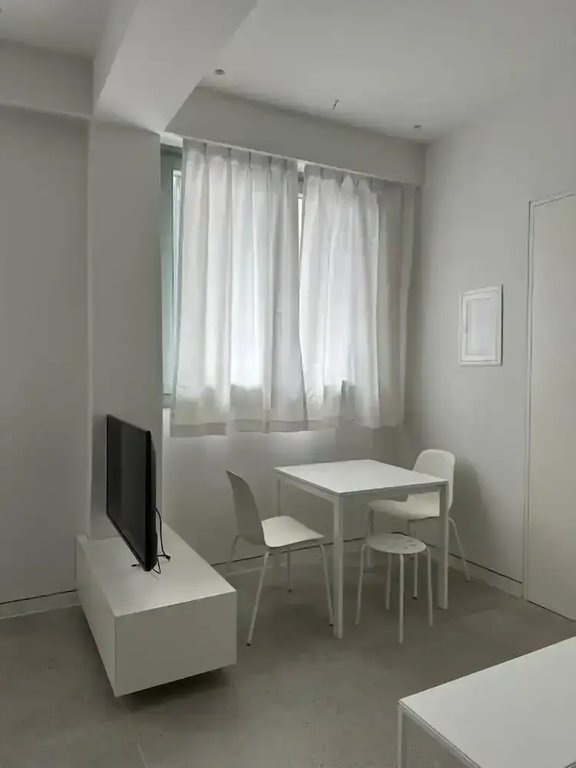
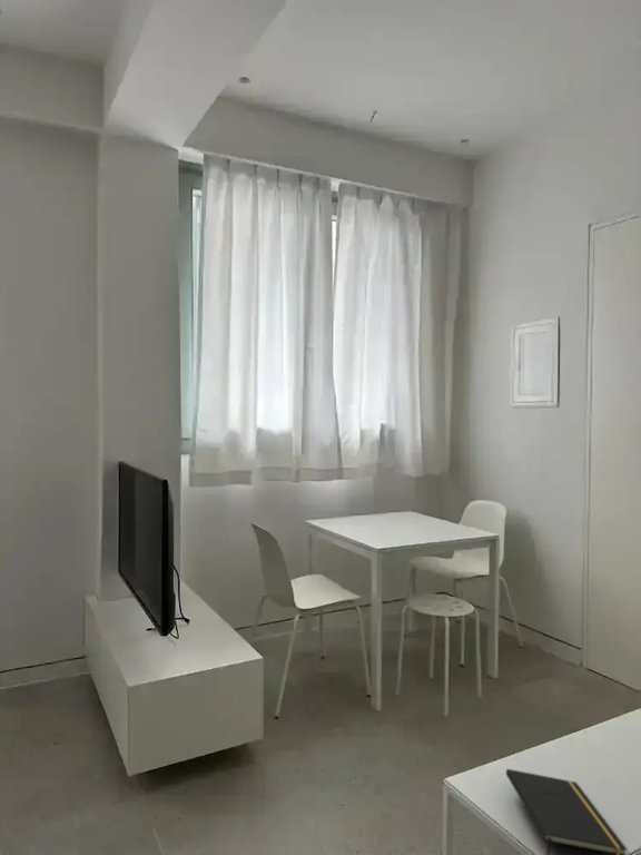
+ notepad [505,768,629,855]
